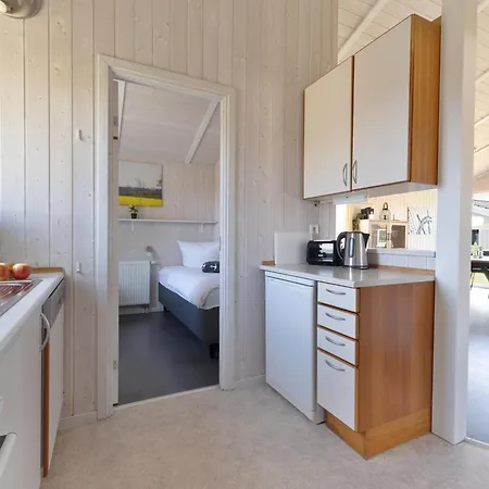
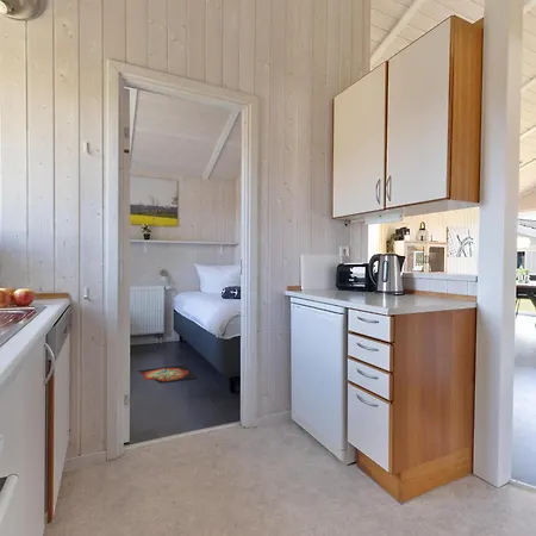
+ rug [136,363,198,385]
